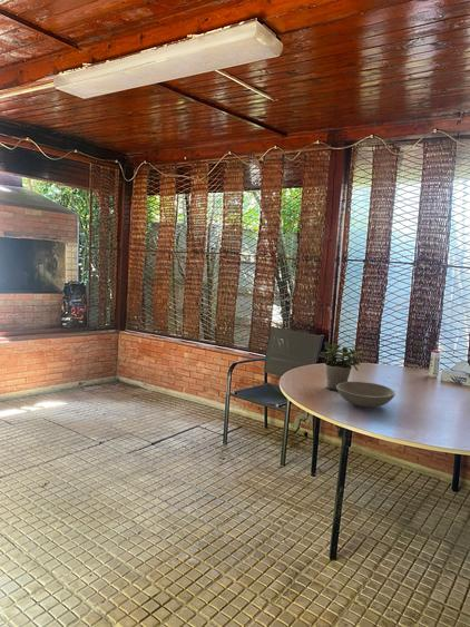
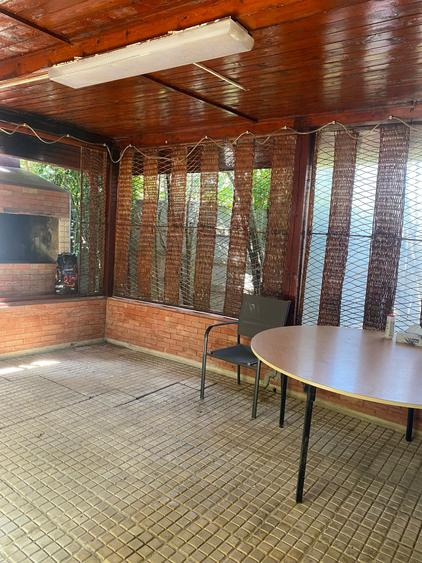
- potted plant [317,341,366,391]
- bowl [336,381,396,409]
